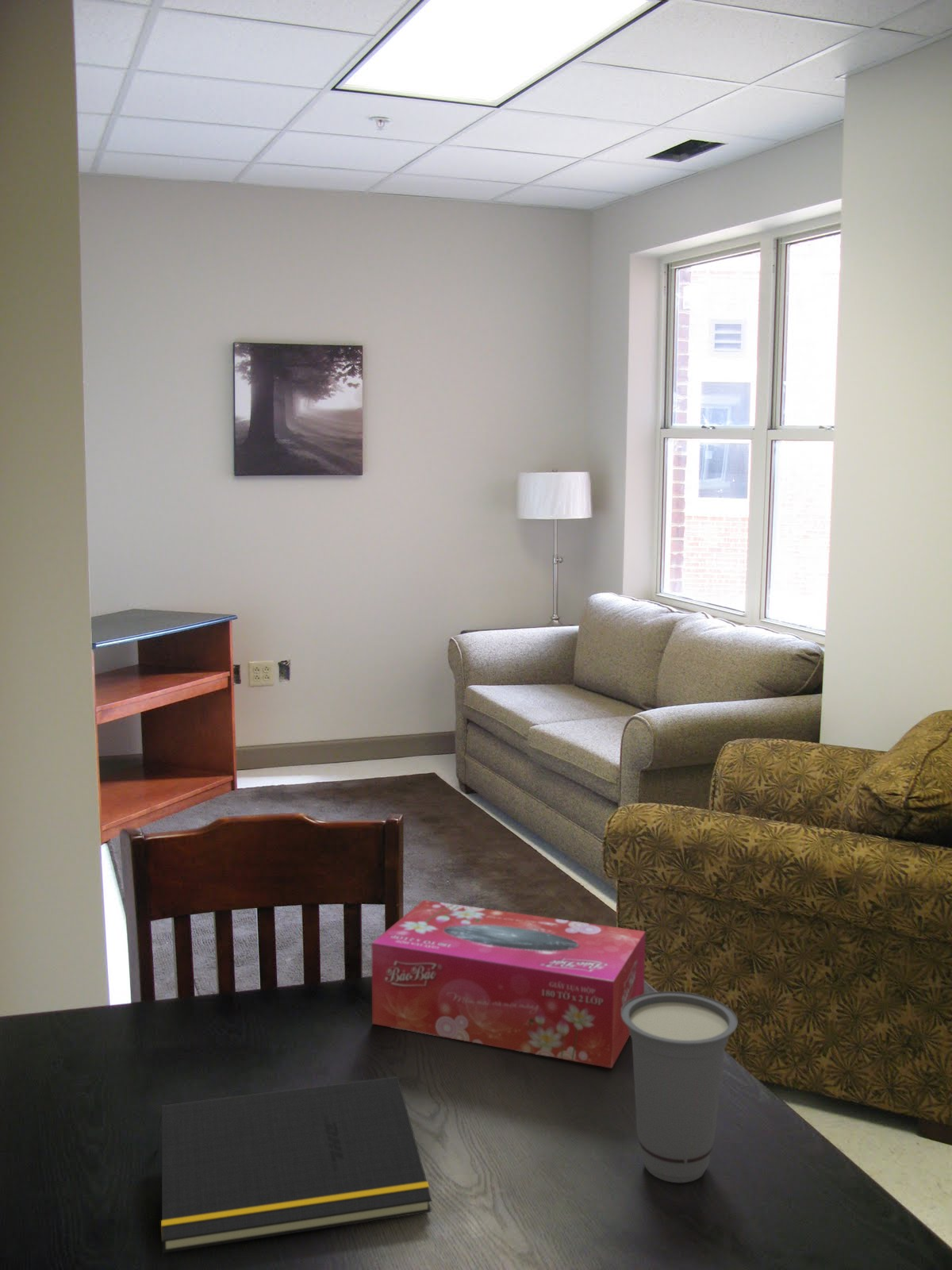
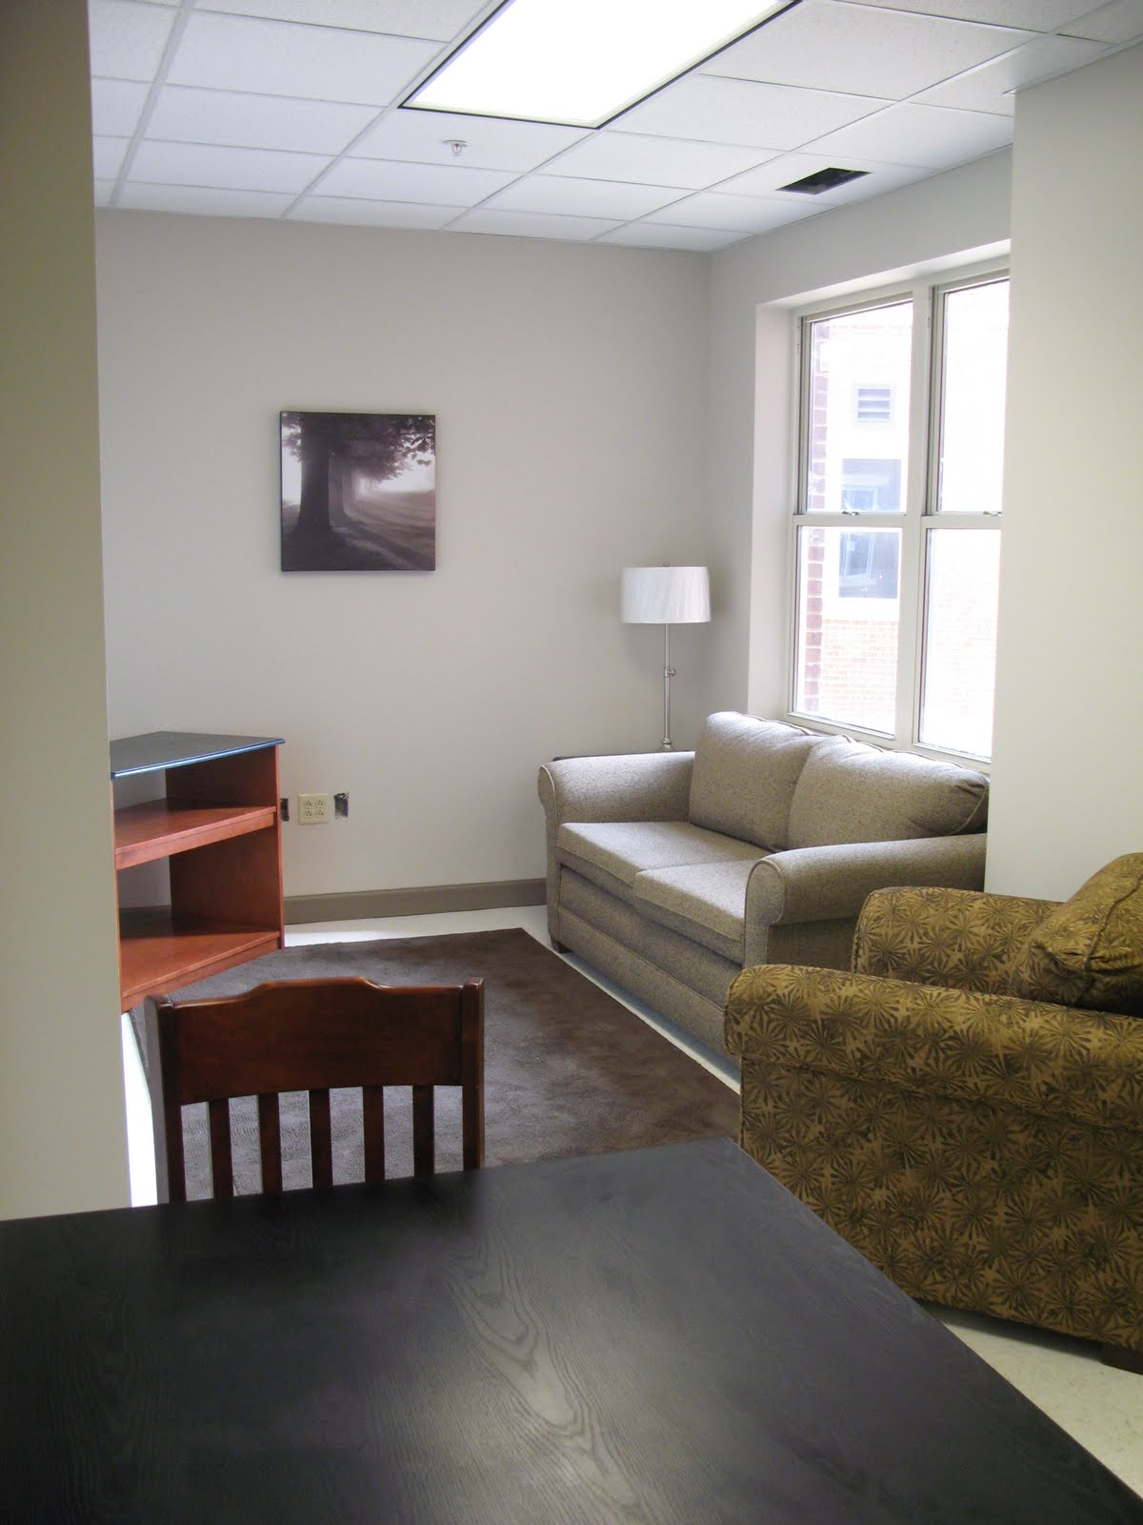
- notepad [155,1076,432,1254]
- cup [621,991,739,1183]
- tissue box [370,899,646,1069]
